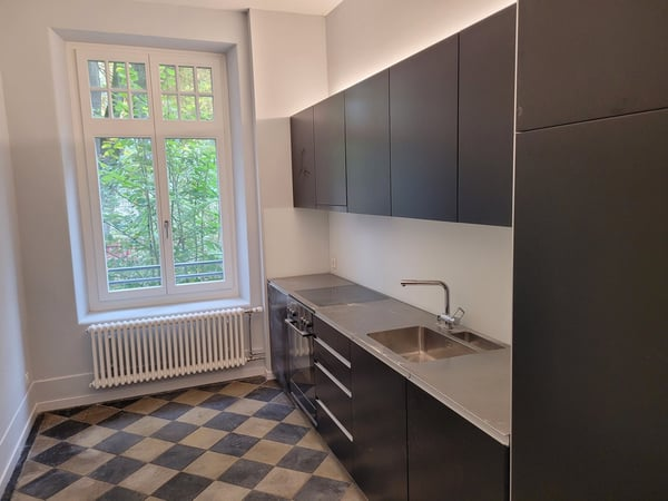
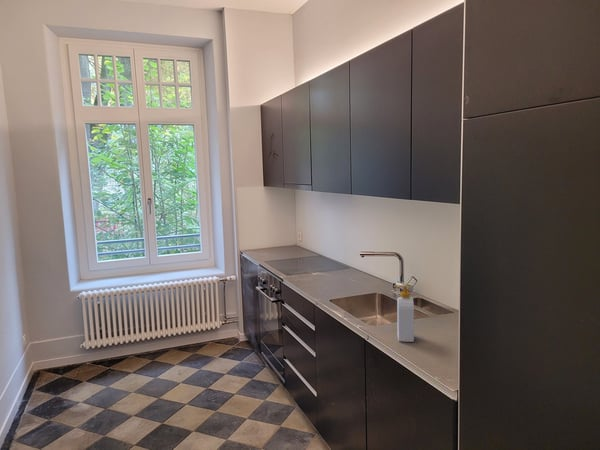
+ soap bottle [395,284,415,343]
